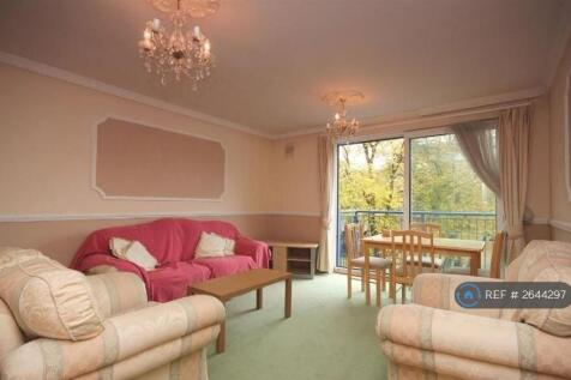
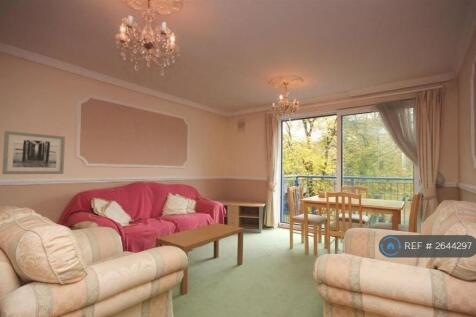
+ wall art [1,130,66,175]
